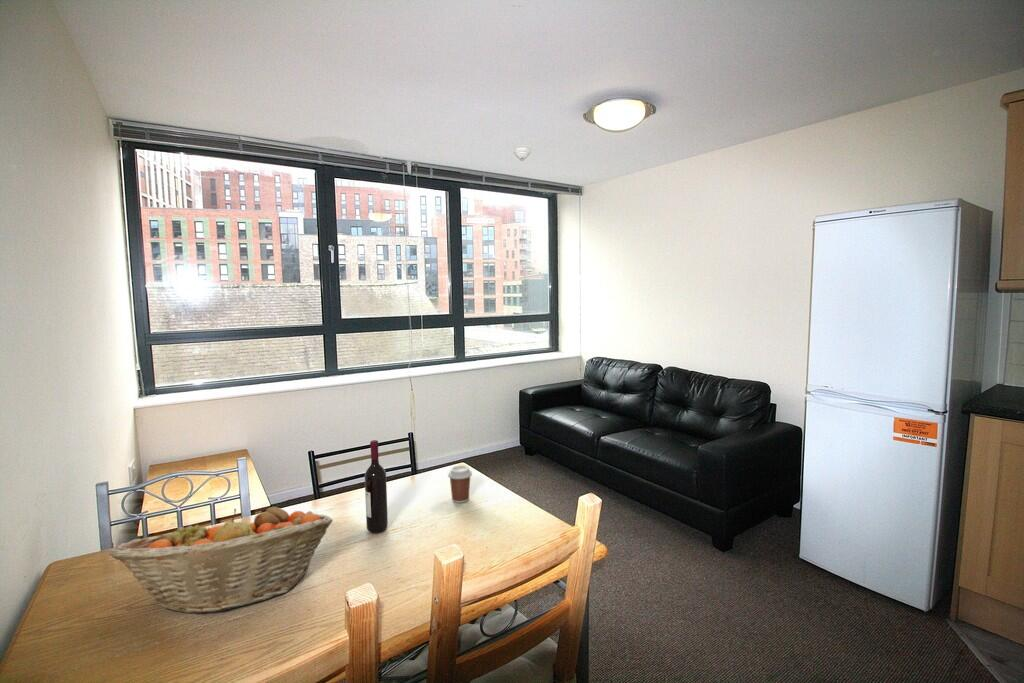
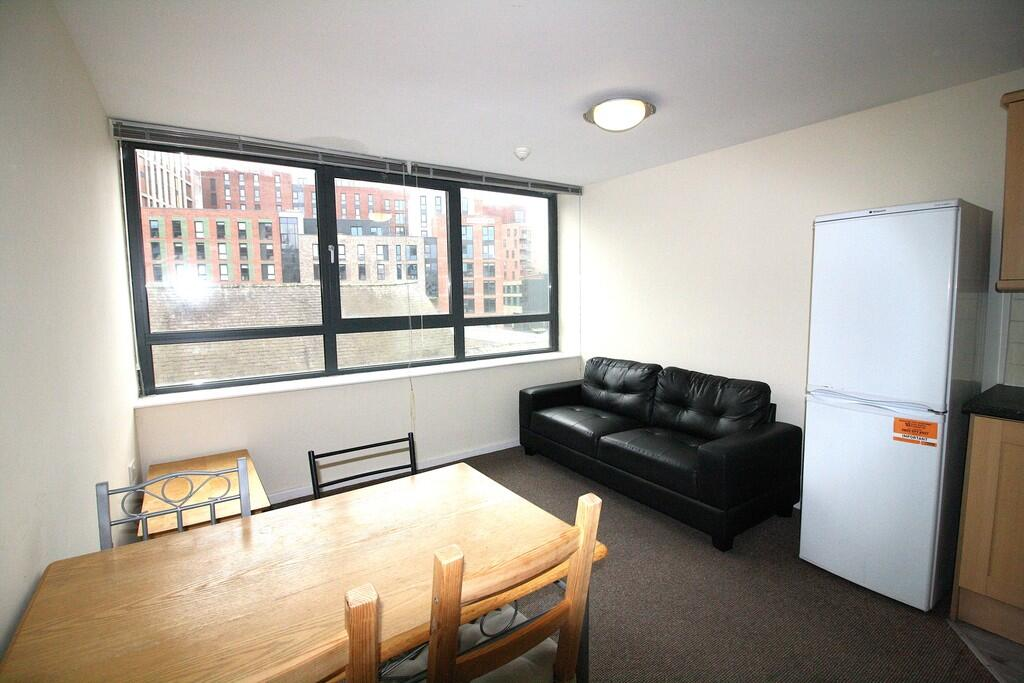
- wine bottle [364,439,389,534]
- fruit basket [108,506,334,615]
- coffee cup [447,464,473,504]
